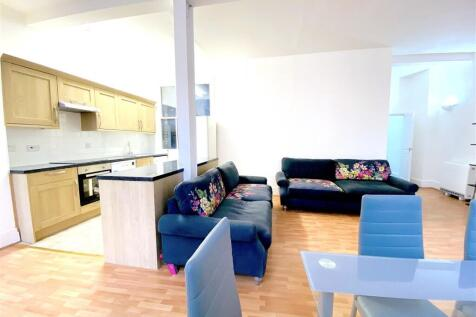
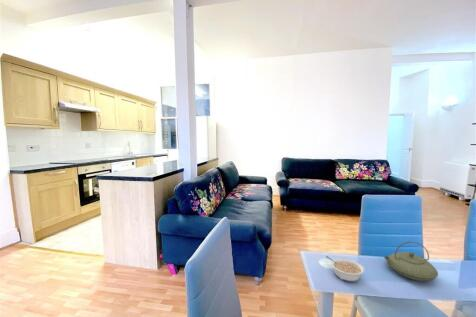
+ legume [325,255,366,283]
+ teapot [383,241,439,282]
